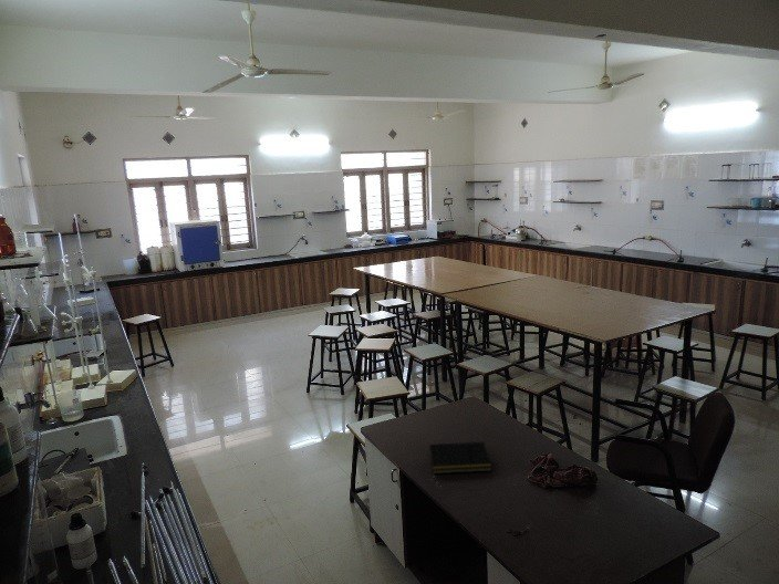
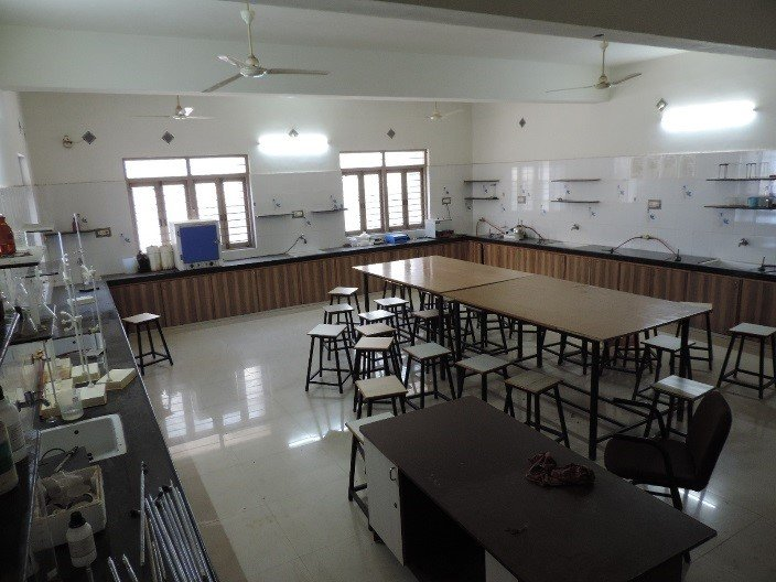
- notepad [427,441,492,474]
